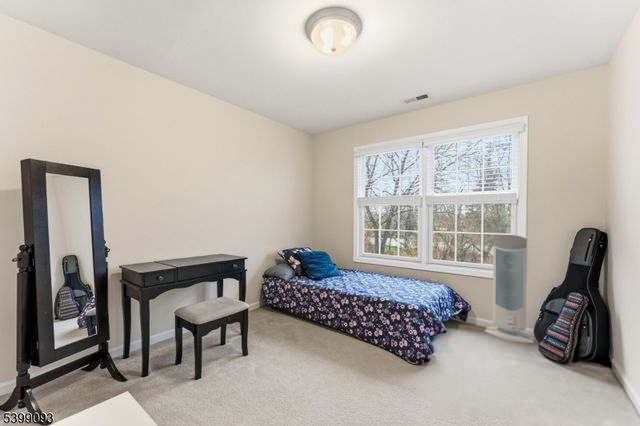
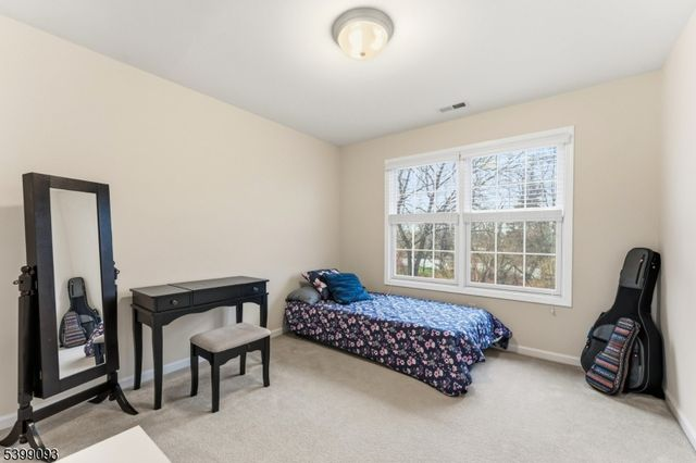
- air purifier [484,234,535,344]
